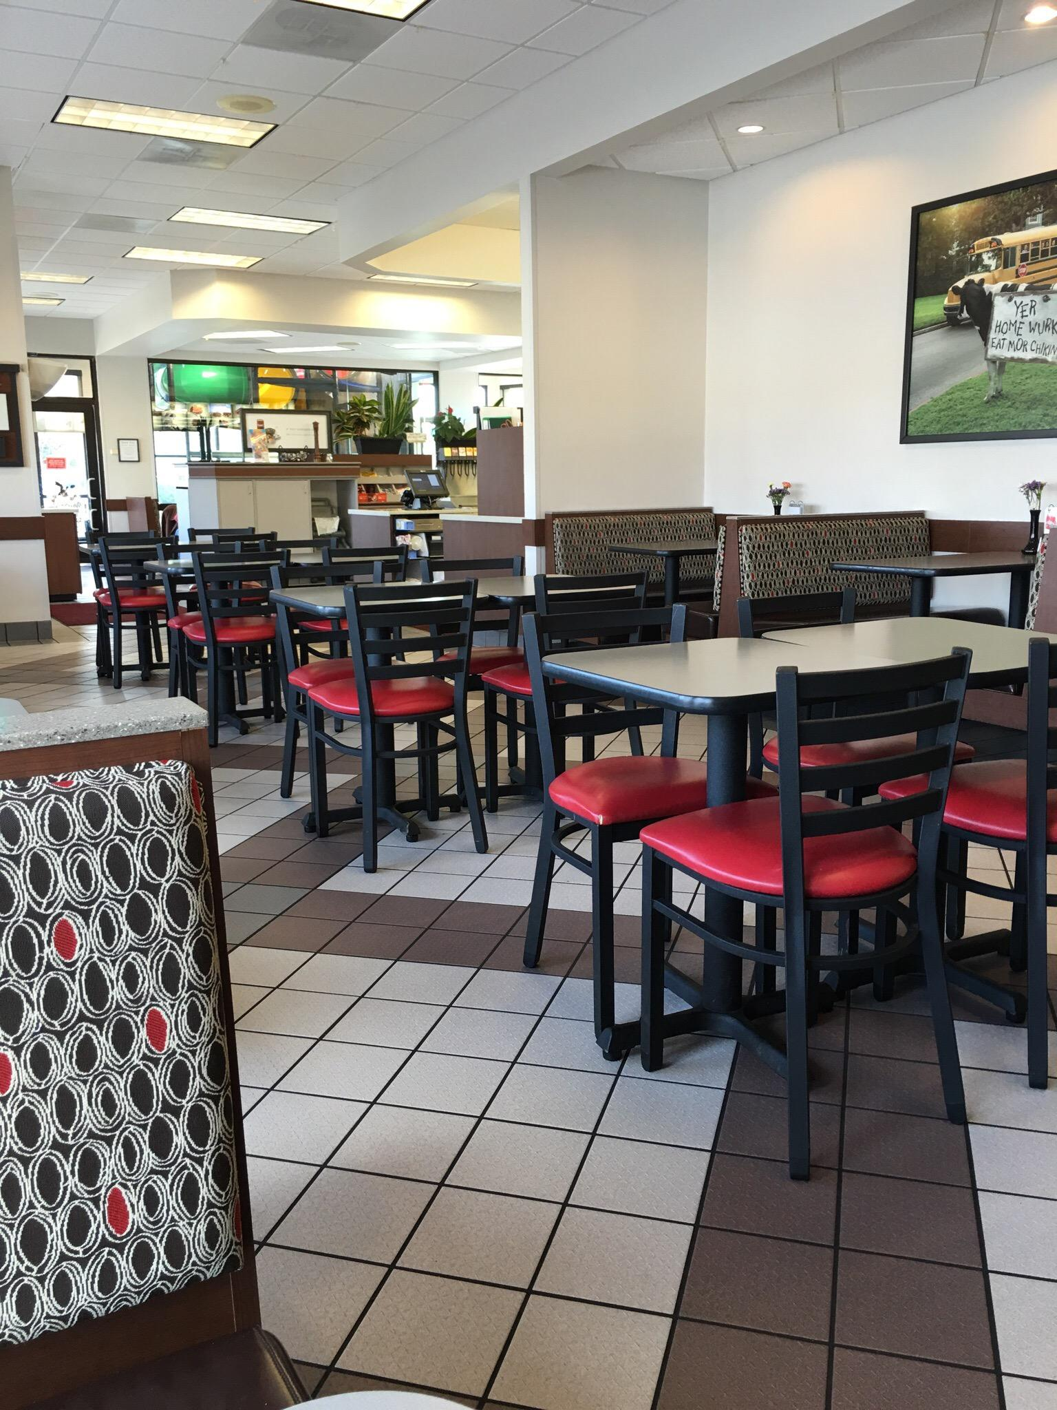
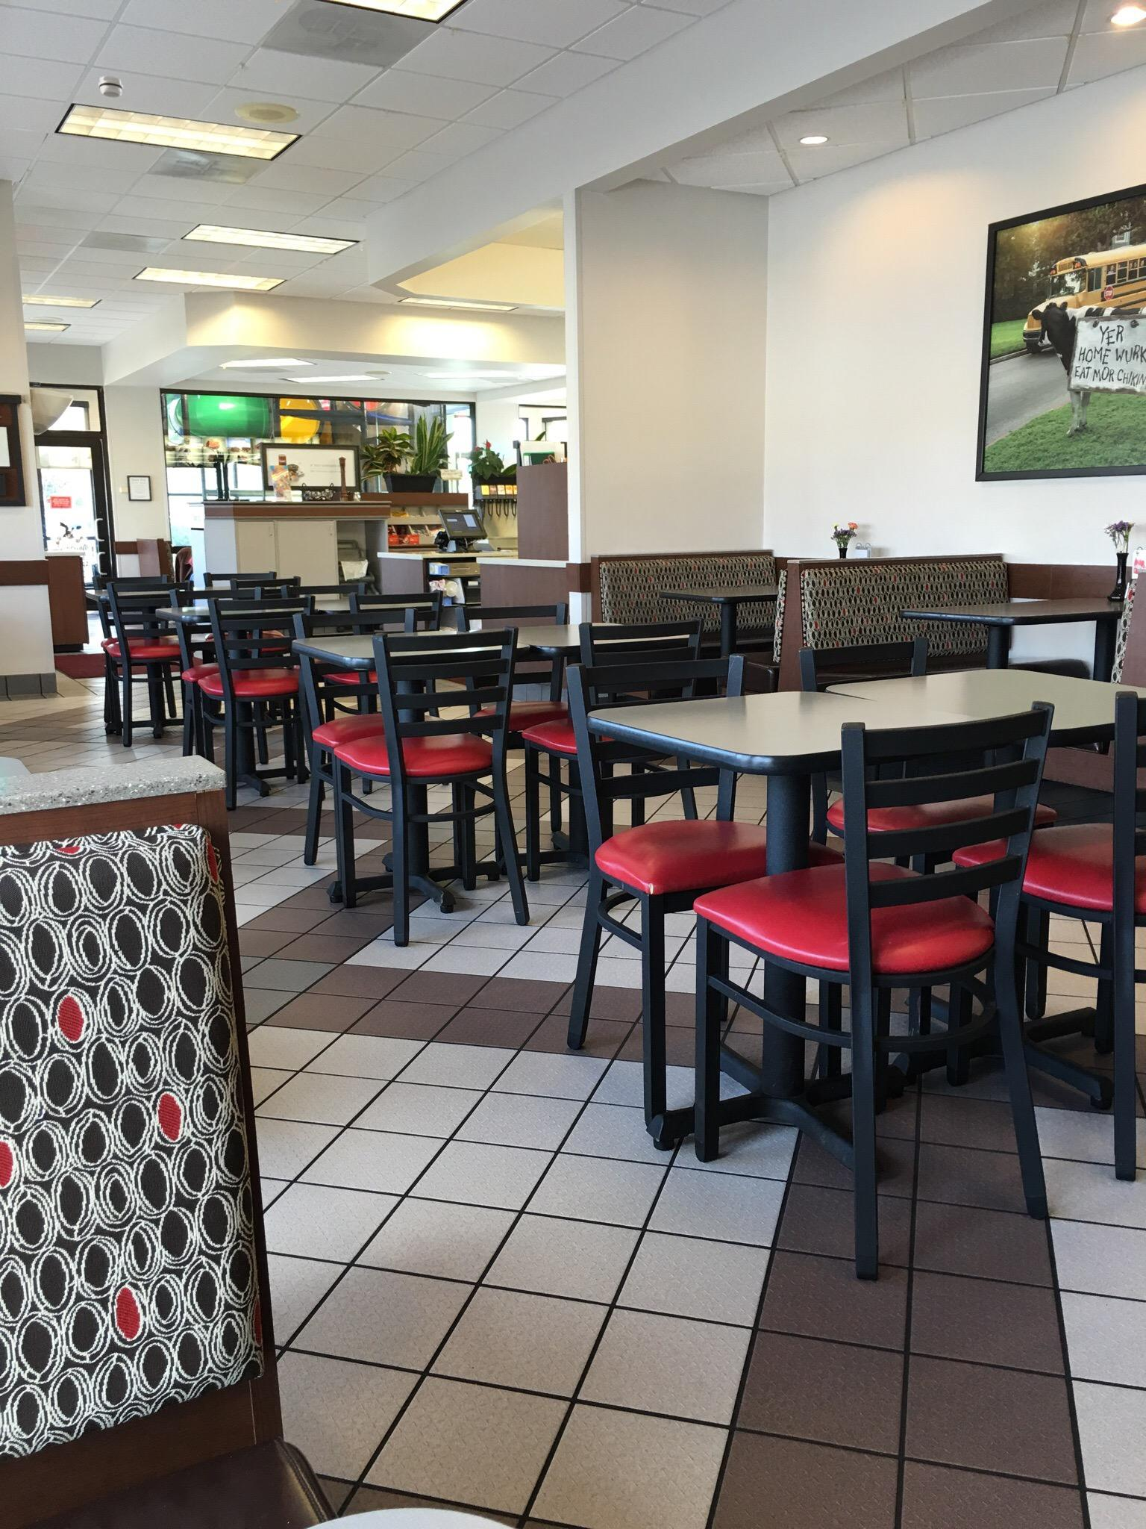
+ smoke detector [98,76,124,99]
